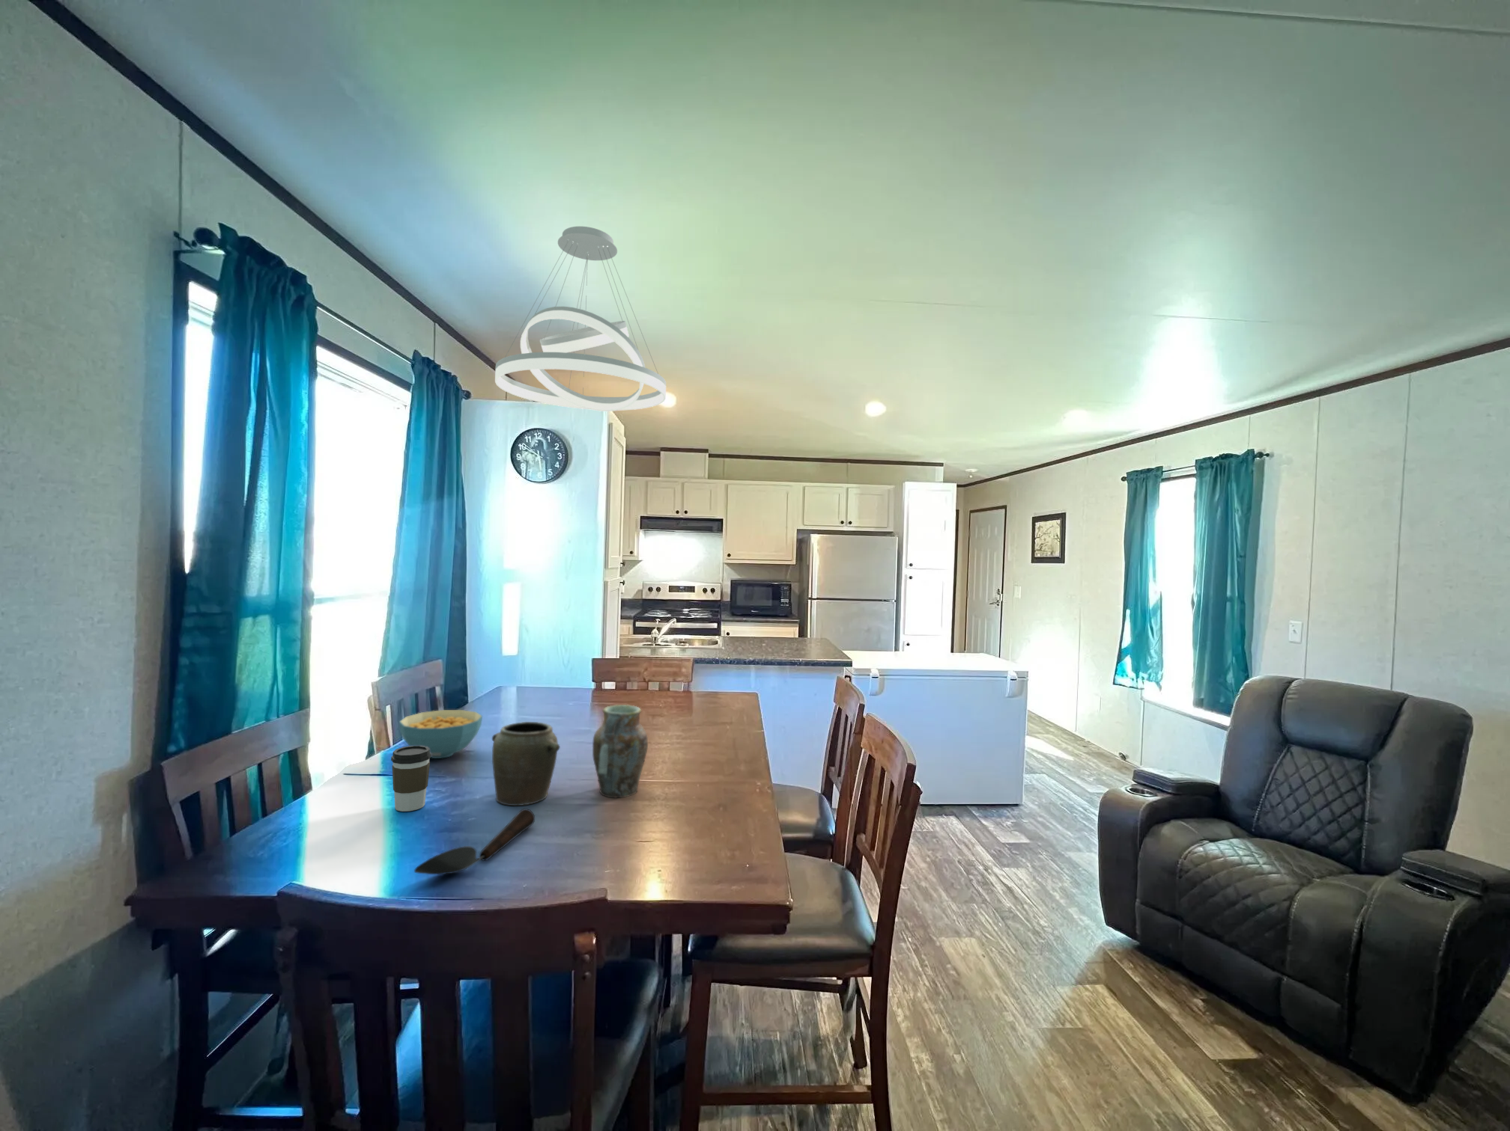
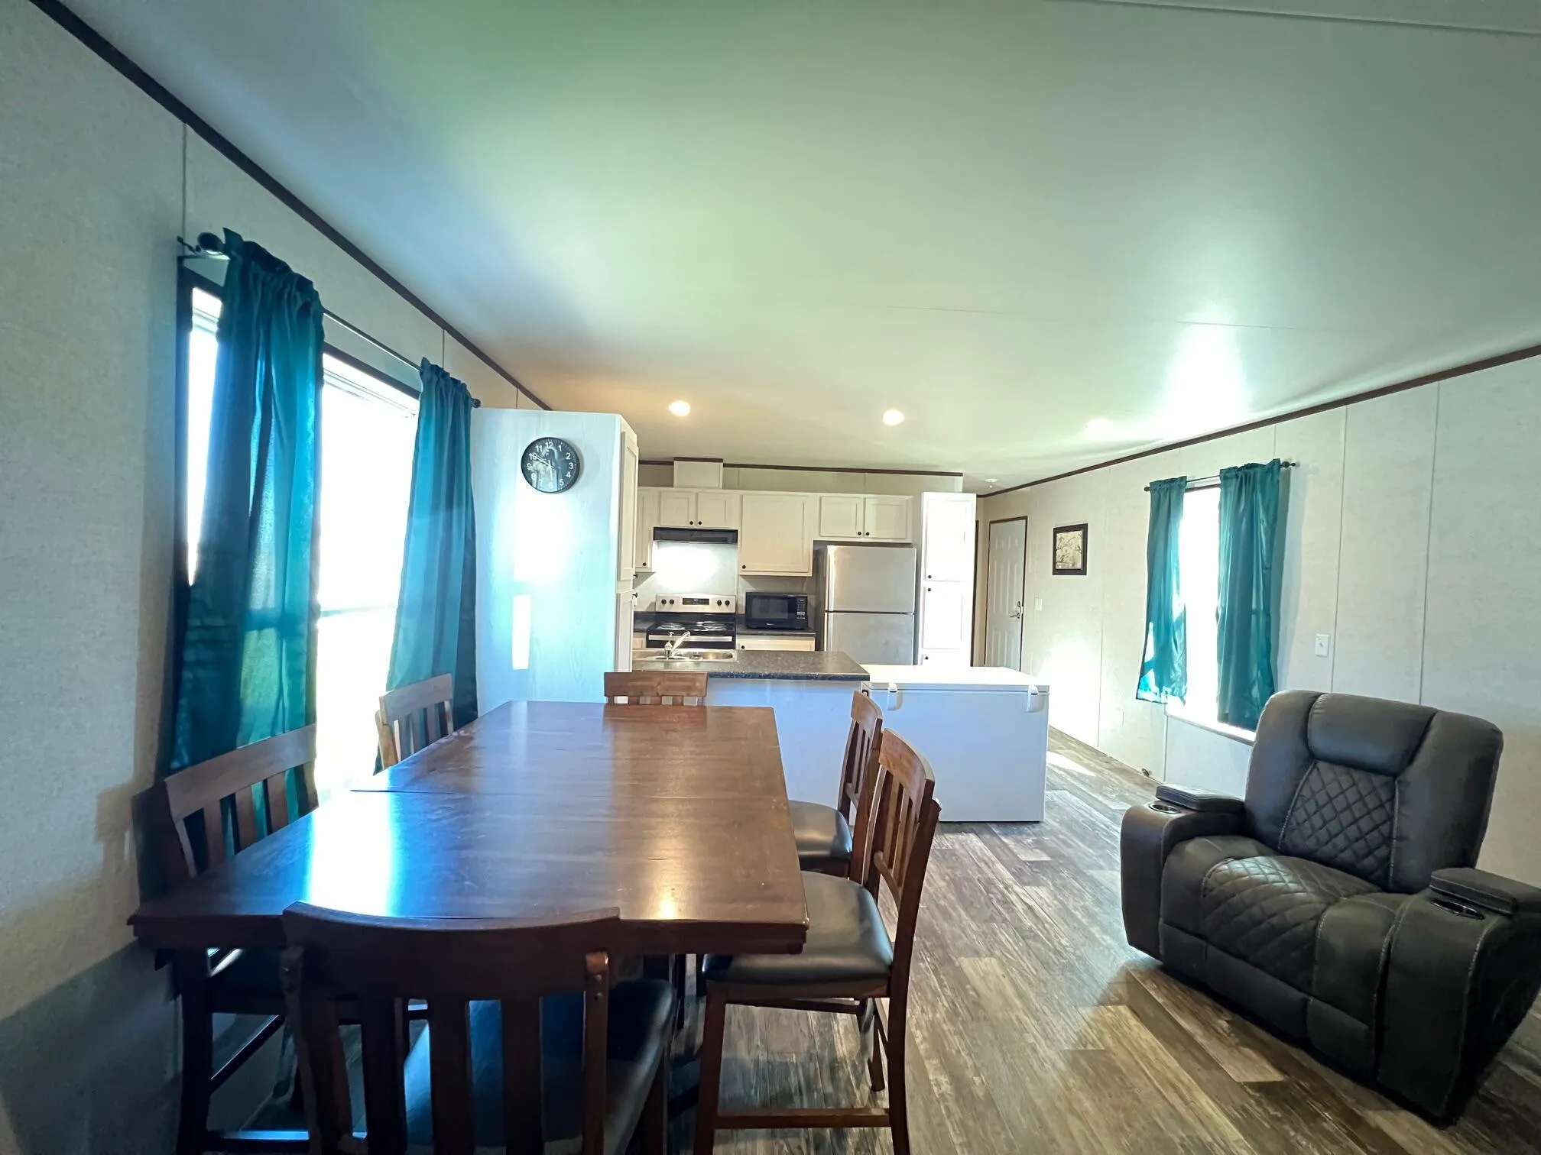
- spoon [414,808,535,876]
- cereal bowl [398,709,483,759]
- jar set [491,703,649,807]
- pendant light [495,226,667,412]
- coffee cup [390,746,432,813]
